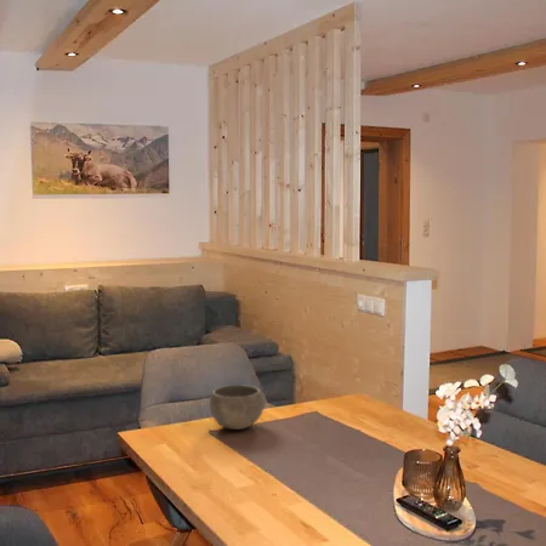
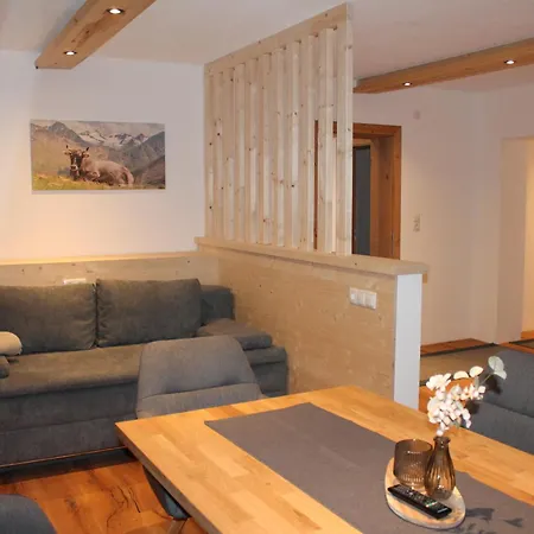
- bowl [209,385,266,431]
